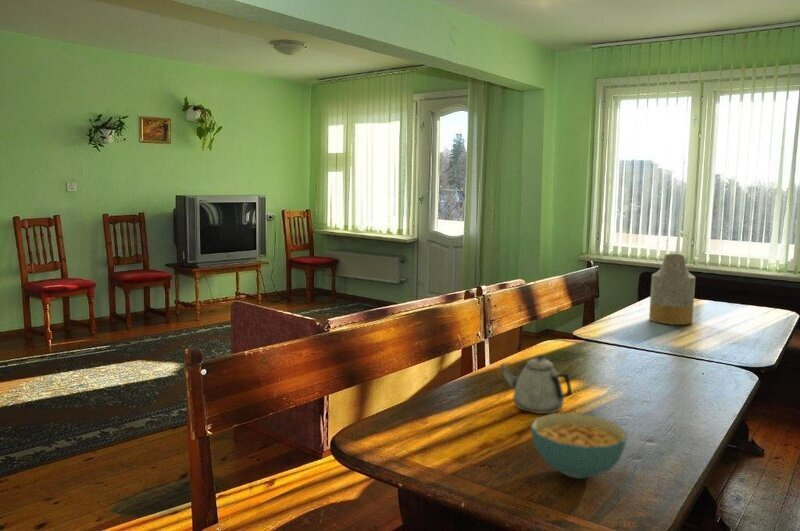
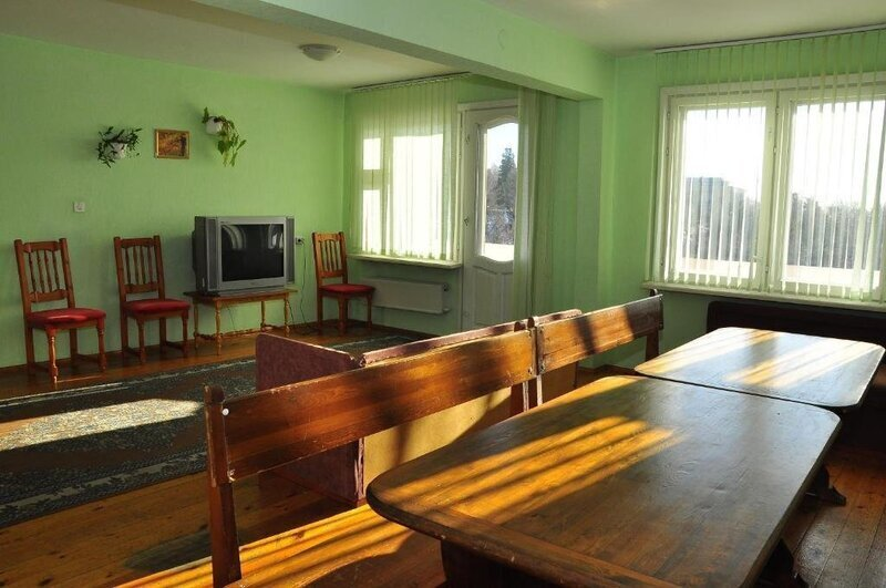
- cereal bowl [530,412,629,480]
- teapot [499,355,573,415]
- vase [648,253,696,326]
